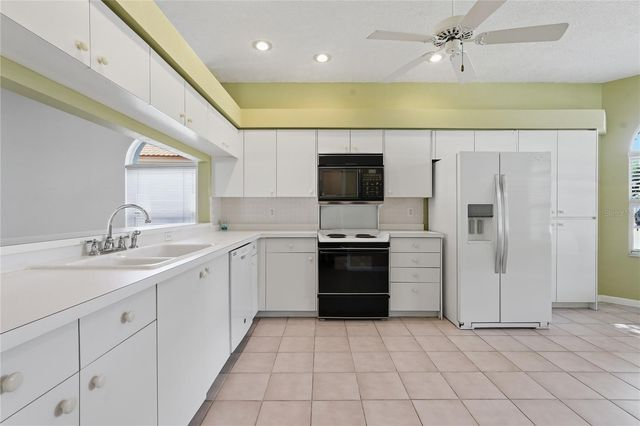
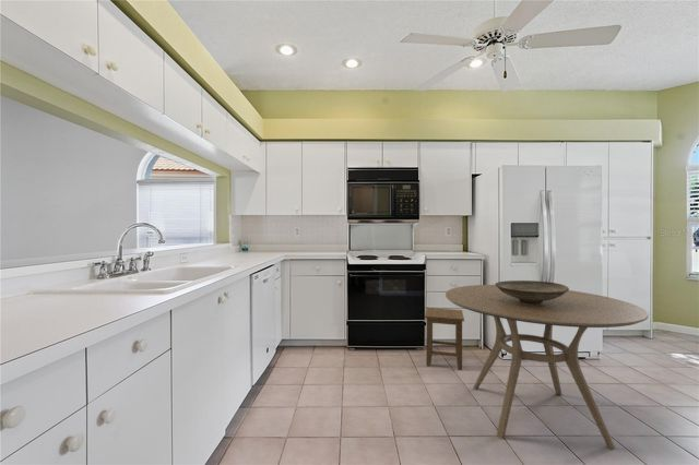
+ decorative bowl [495,279,570,303]
+ stool [424,307,465,371]
+ dining table [445,284,650,451]
